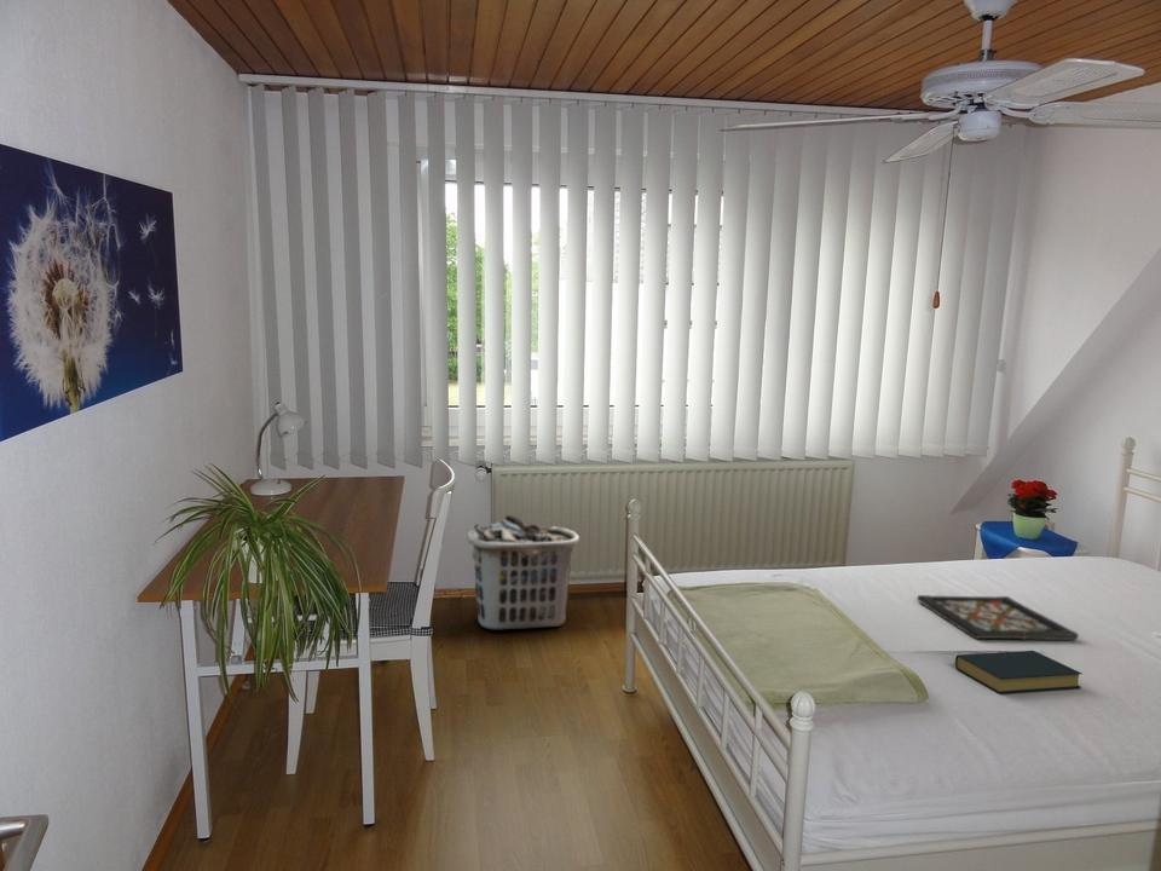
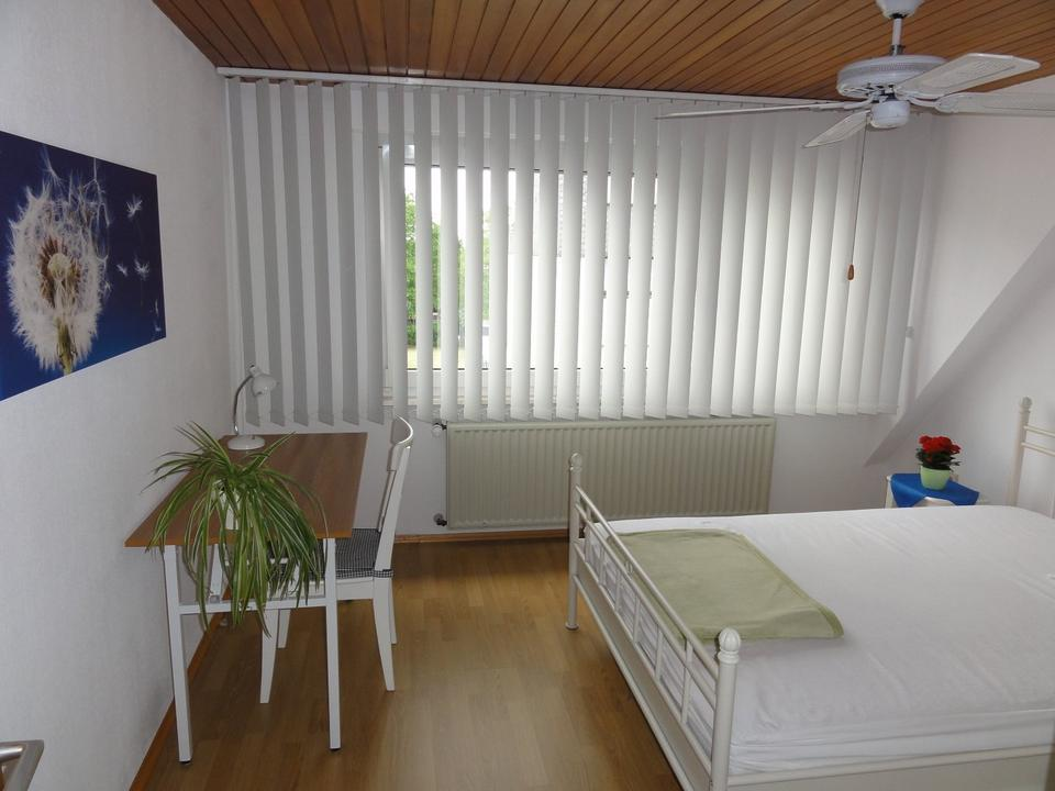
- decorative tray [915,594,1080,641]
- clothes hamper [466,514,582,631]
- hardback book [954,650,1084,694]
